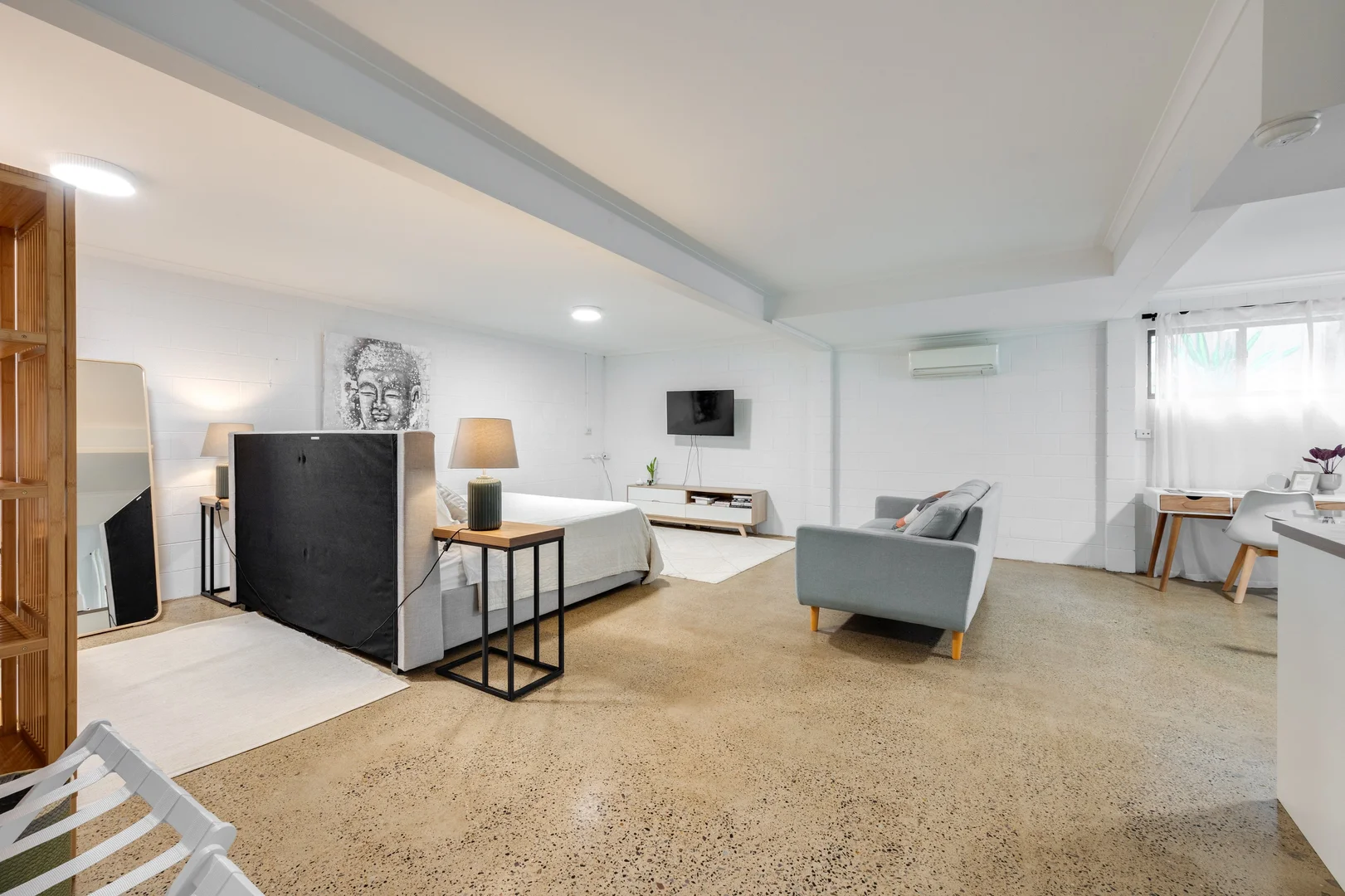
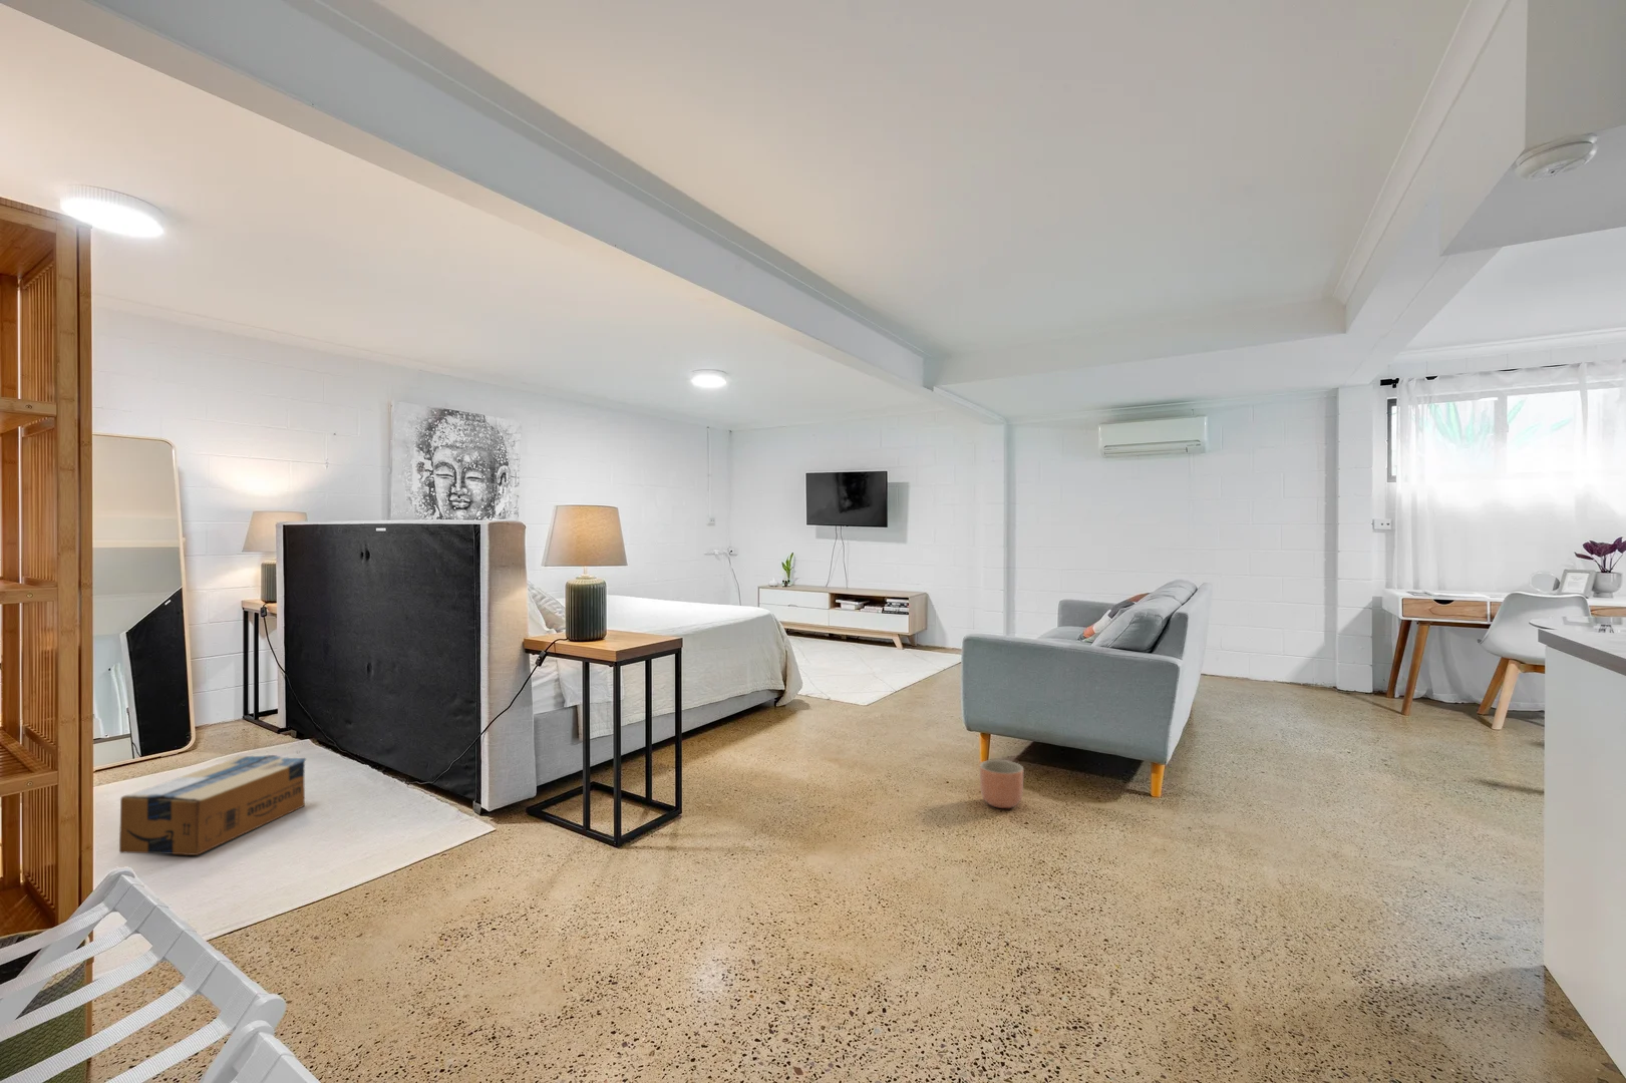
+ planter [979,759,1024,810]
+ cardboard box [118,754,307,857]
